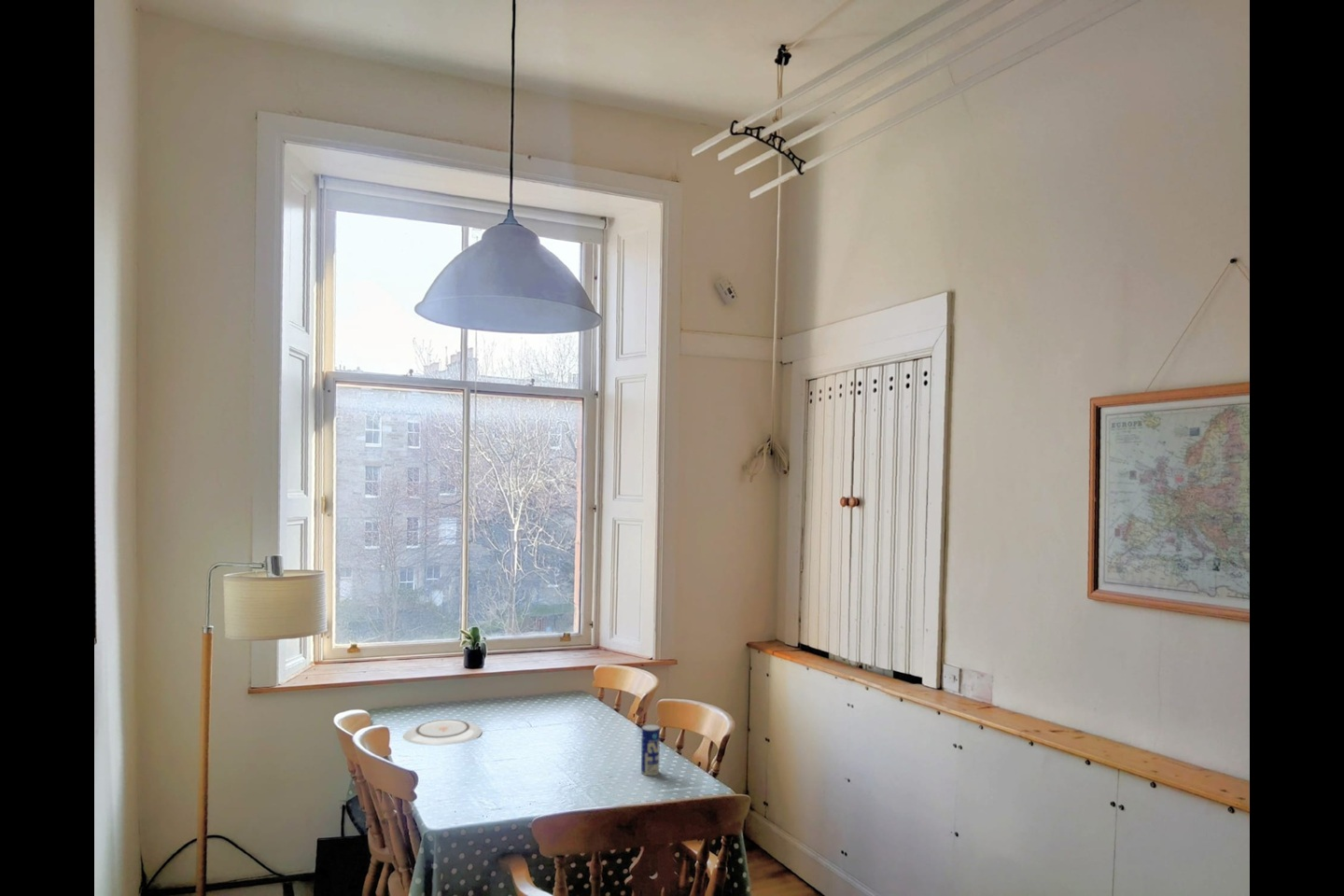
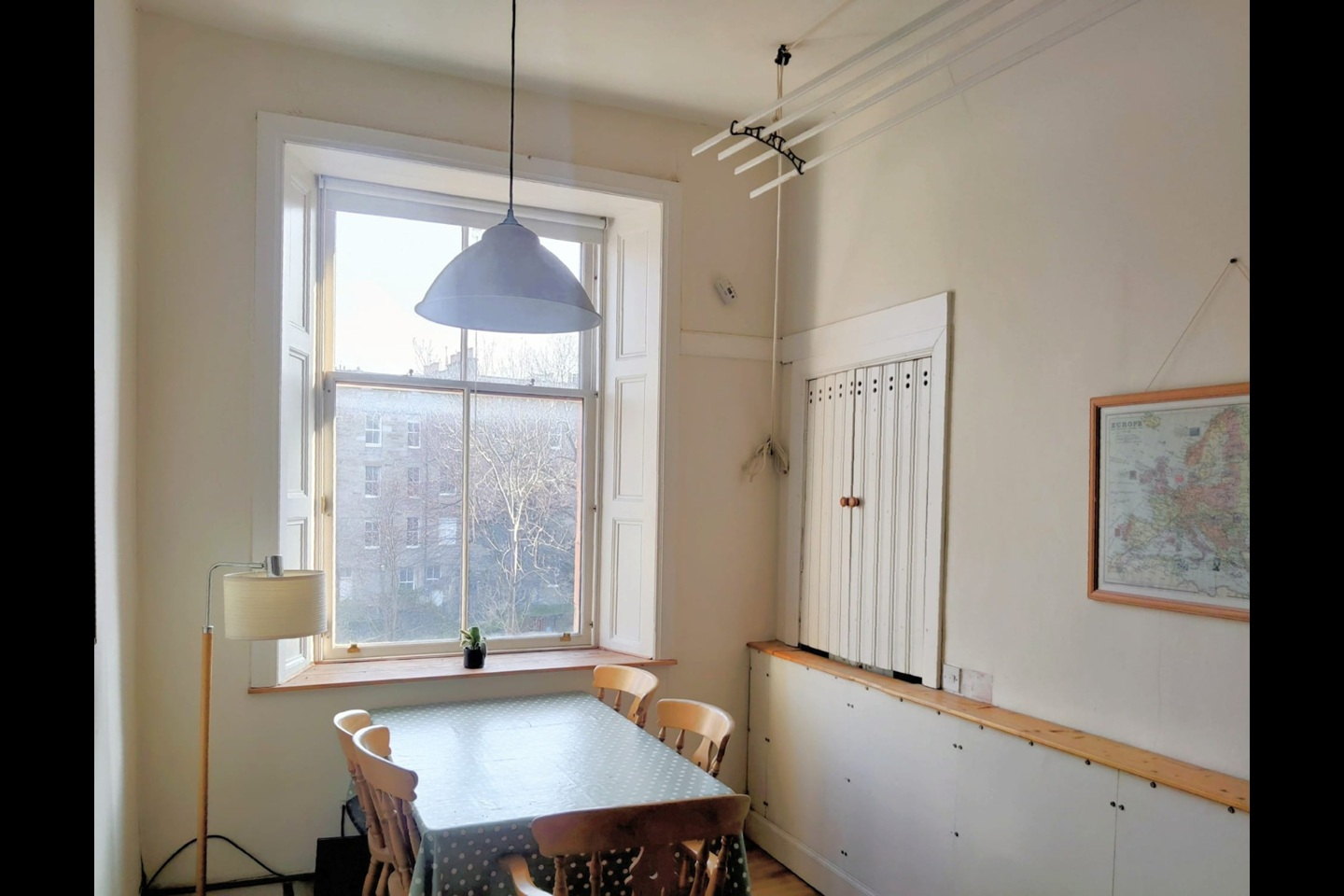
- plate [402,719,483,746]
- beverage can [640,723,661,777]
